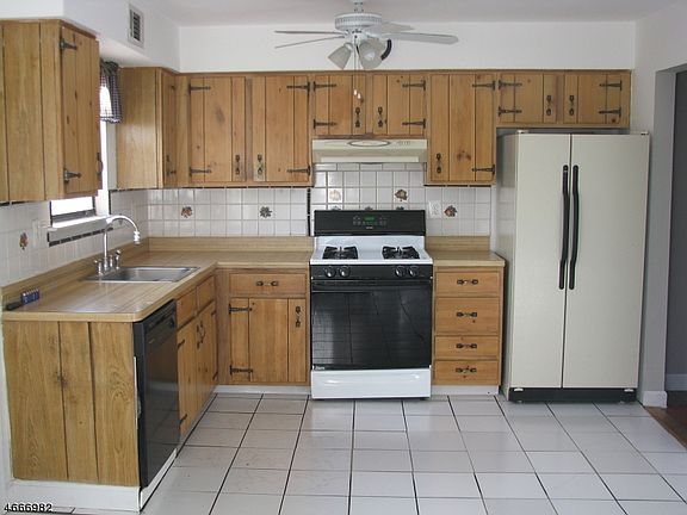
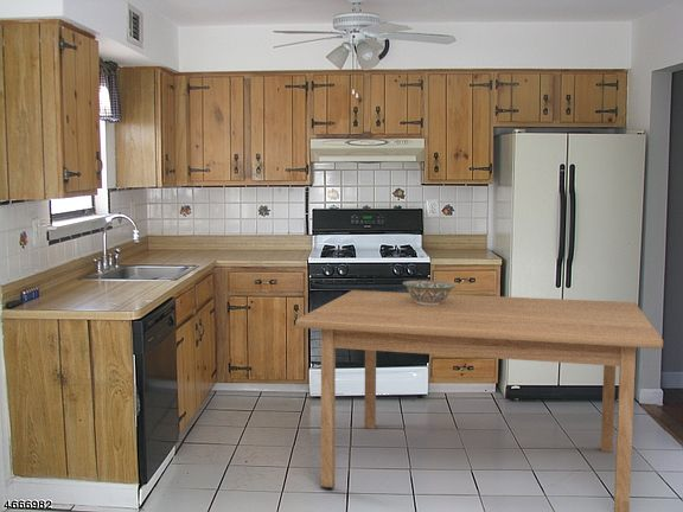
+ table [294,289,664,512]
+ decorative bowl [402,280,457,306]
